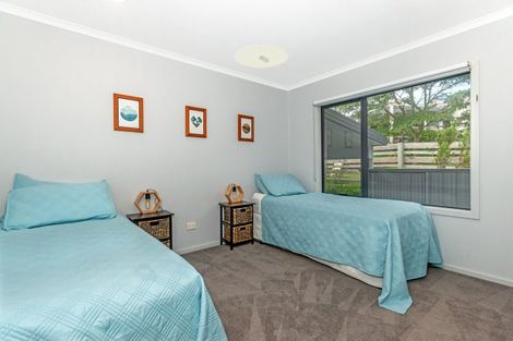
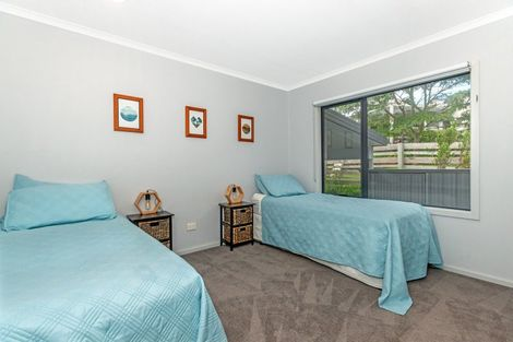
- ceiling light [234,44,289,69]
